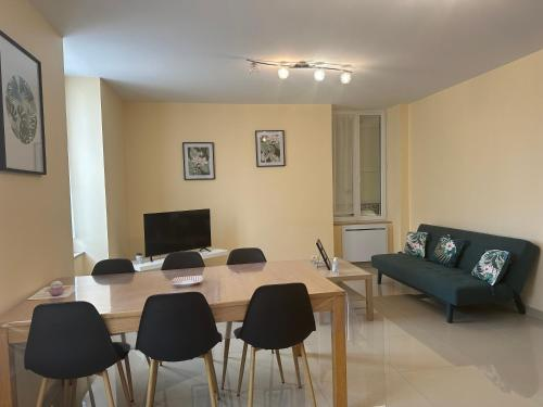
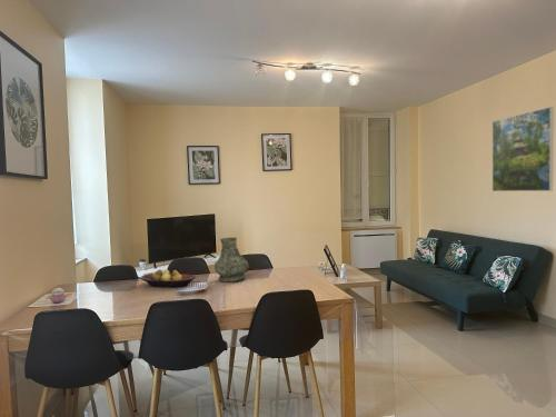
+ vase [214,237,249,284]
+ fruit bowl [139,268,197,289]
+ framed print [492,106,555,192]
